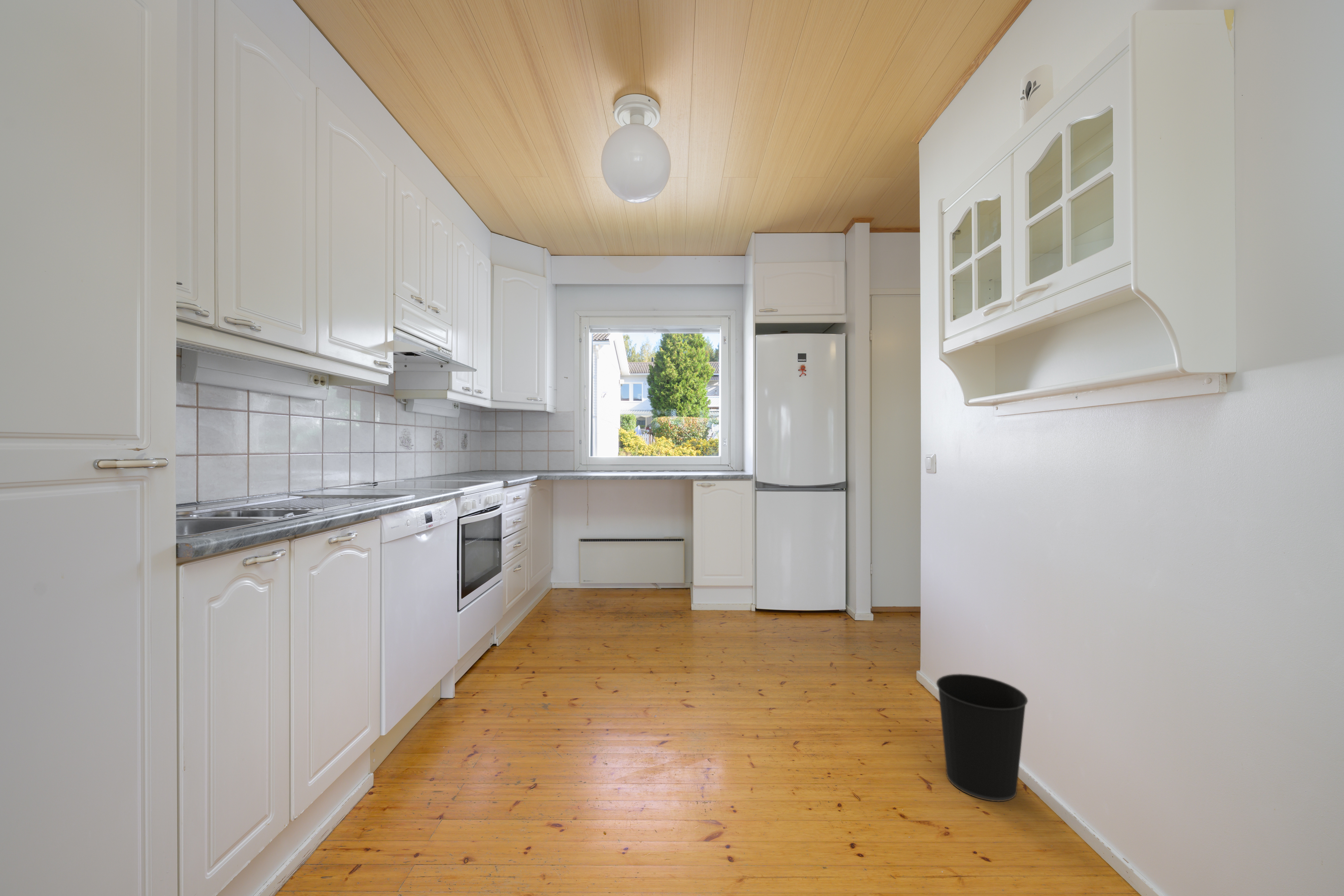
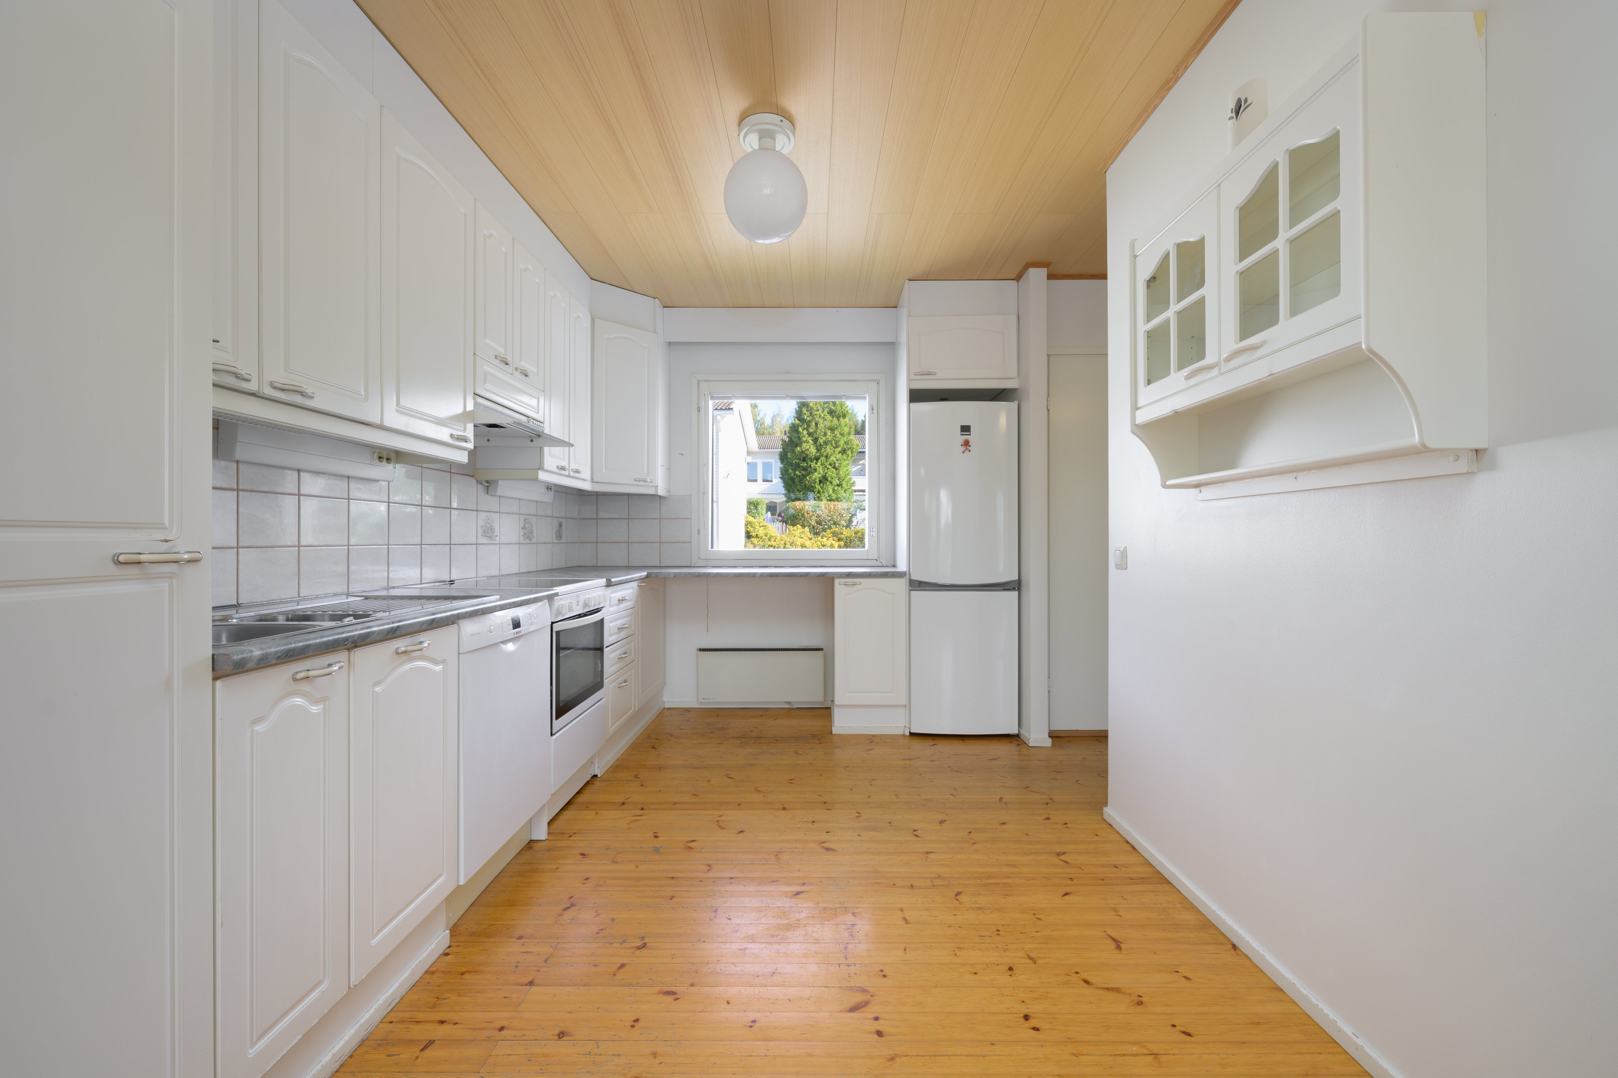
- wastebasket [936,673,1028,802]
